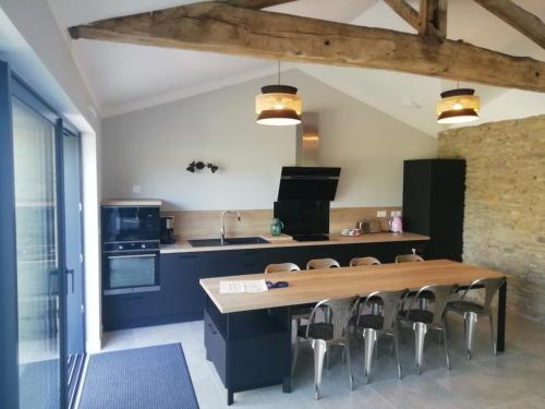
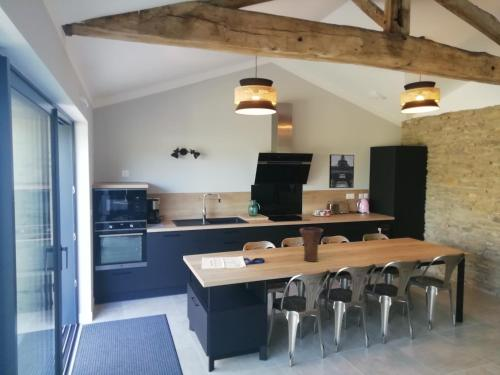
+ vase [298,227,324,263]
+ wall art [328,153,355,189]
